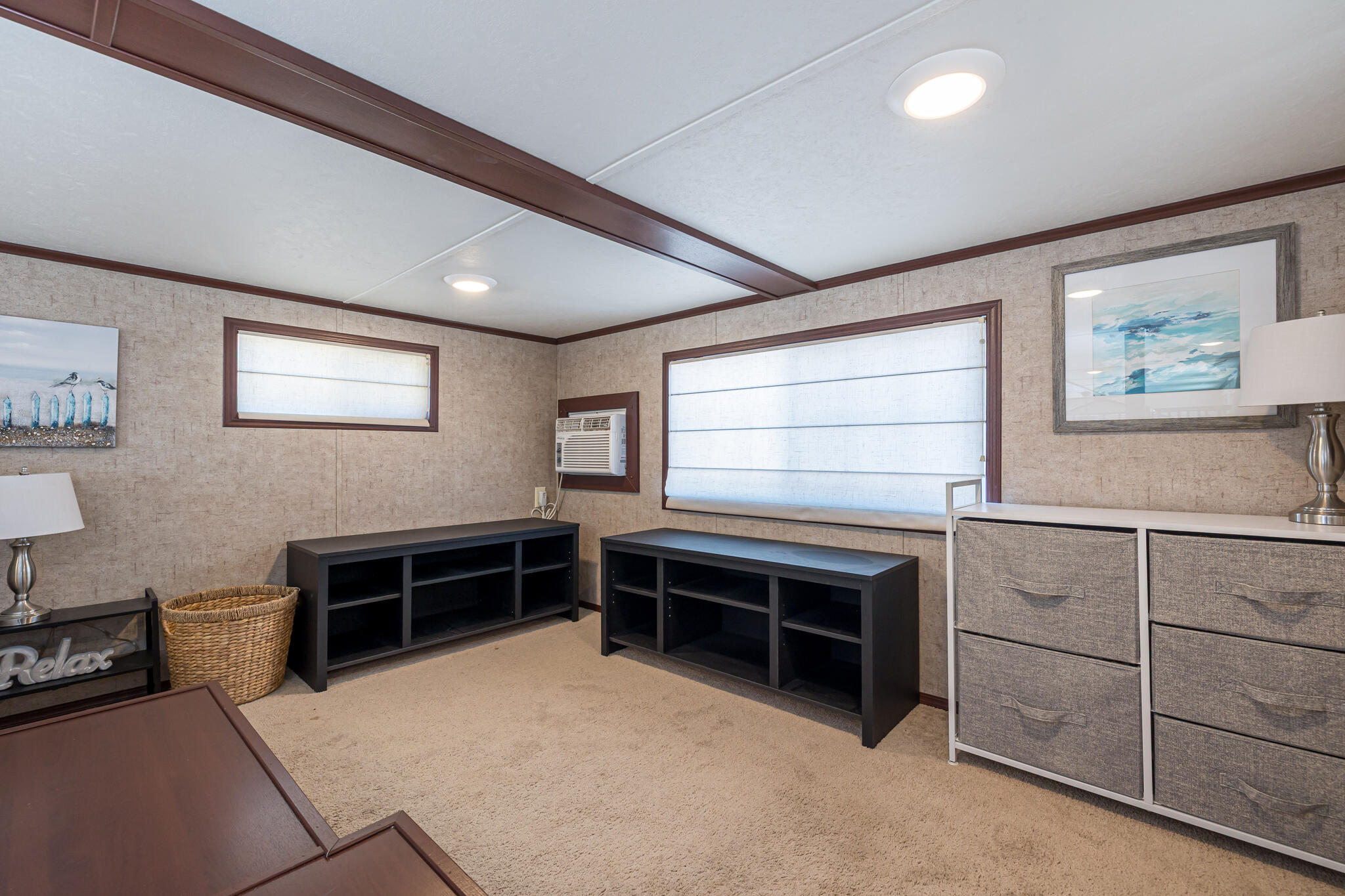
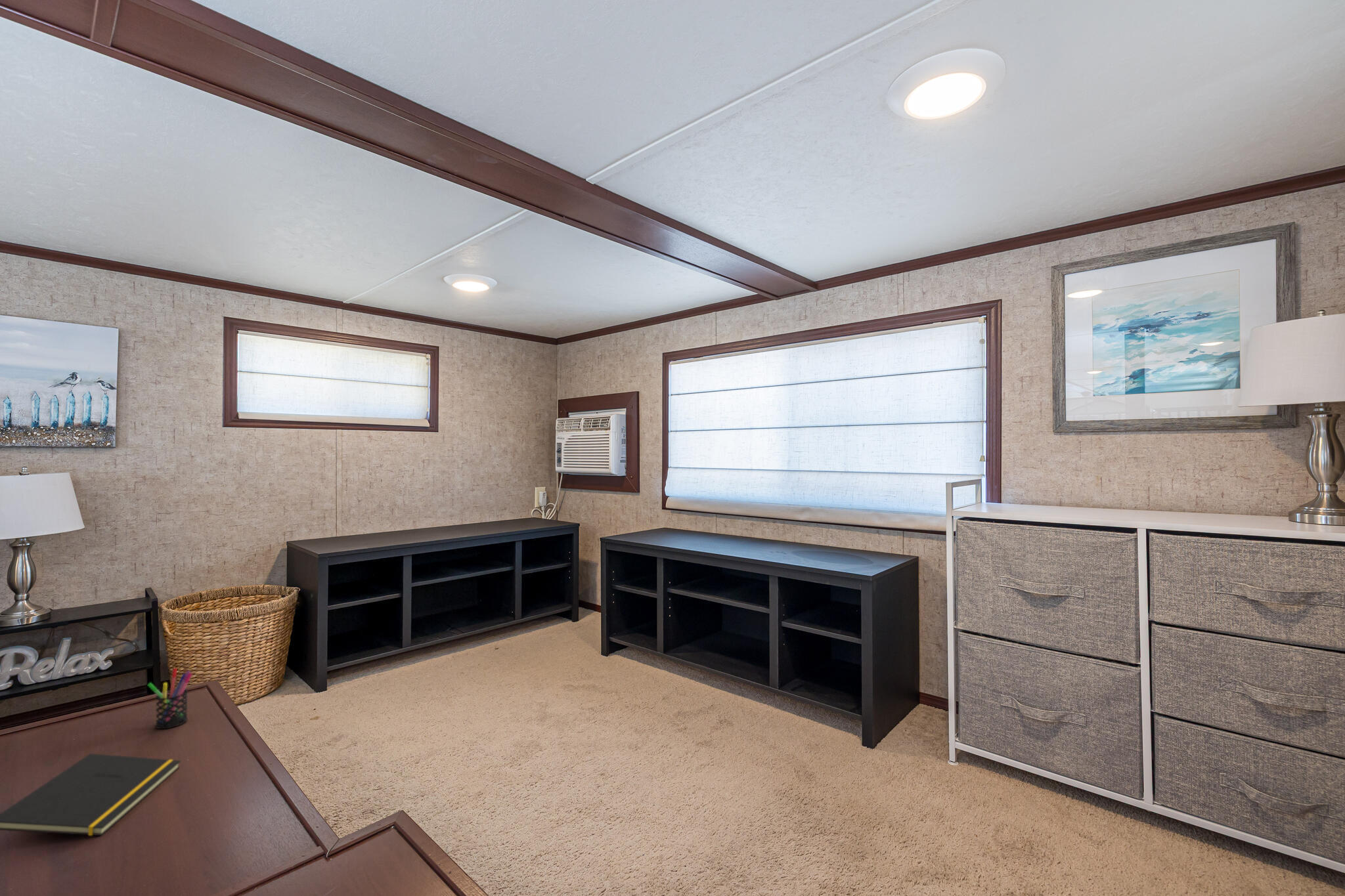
+ pen holder [146,668,193,729]
+ notepad [0,753,181,836]
